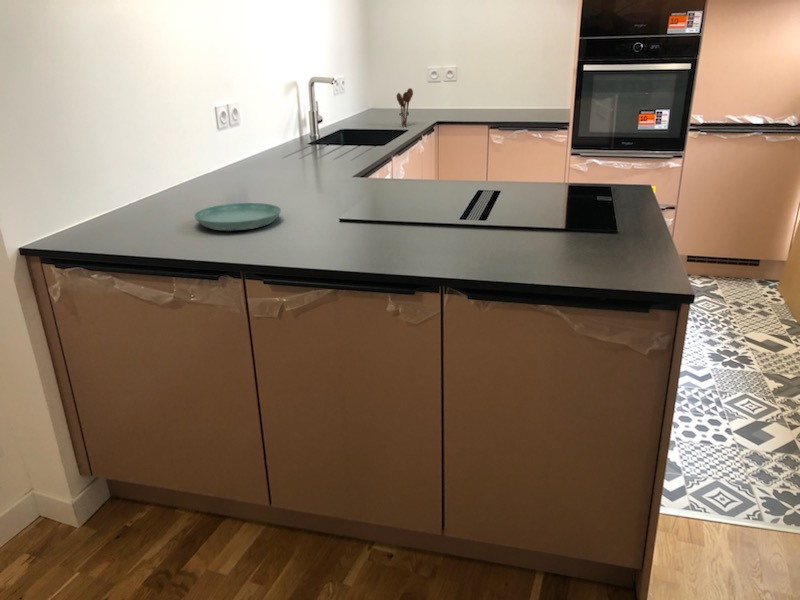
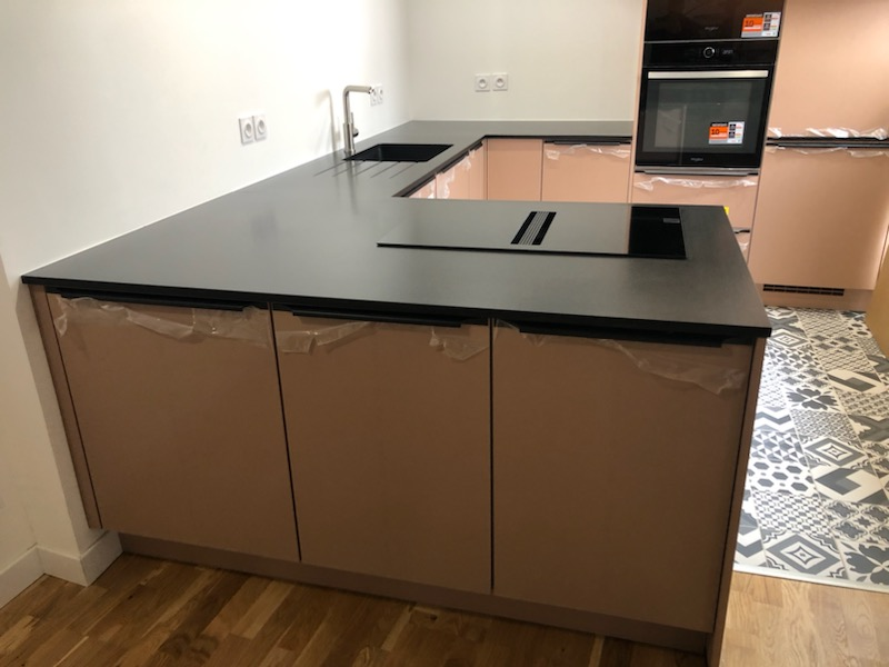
- saucer [193,202,282,232]
- utensil holder [396,87,414,128]
